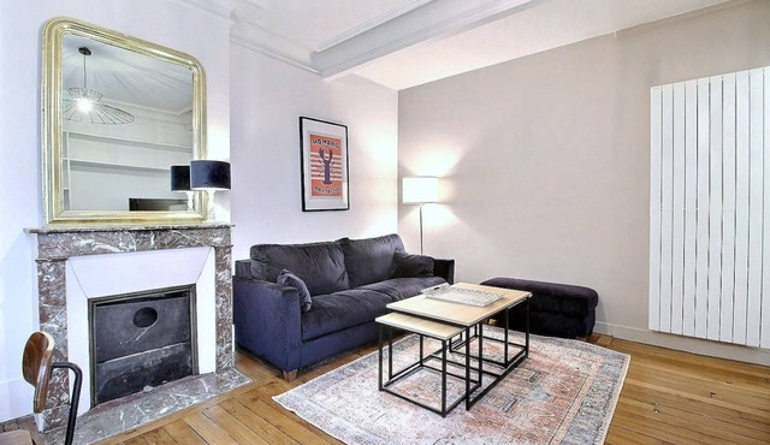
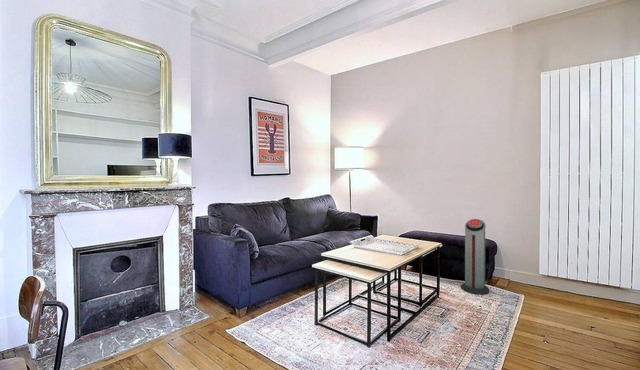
+ air purifier [460,218,490,295]
